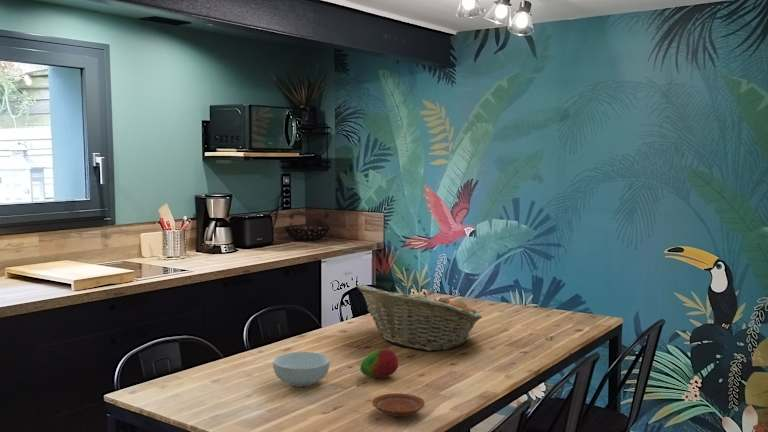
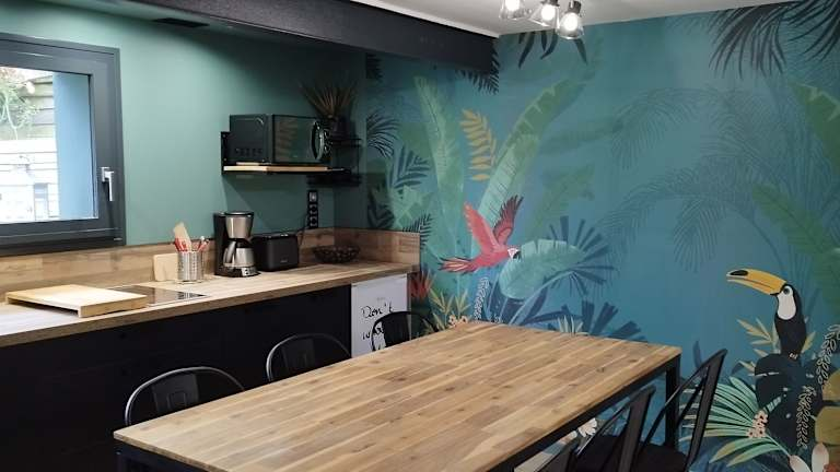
- fruit basket [356,283,483,352]
- plate [371,392,426,418]
- fruit [359,347,399,379]
- cereal bowl [272,351,331,387]
